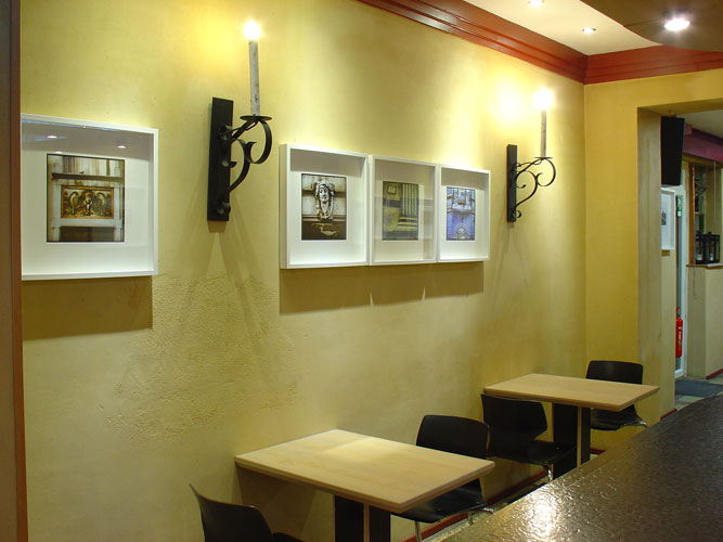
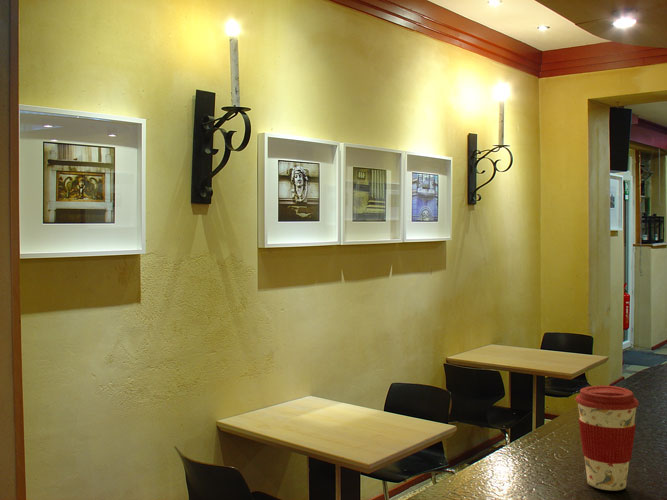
+ coffee cup [574,385,640,492]
